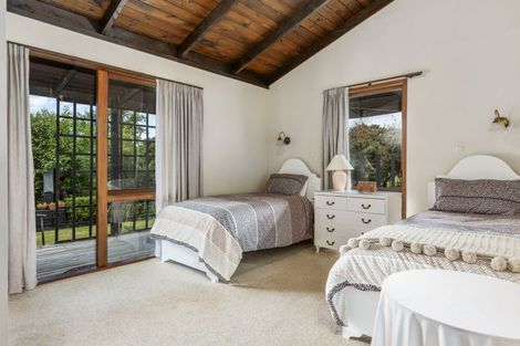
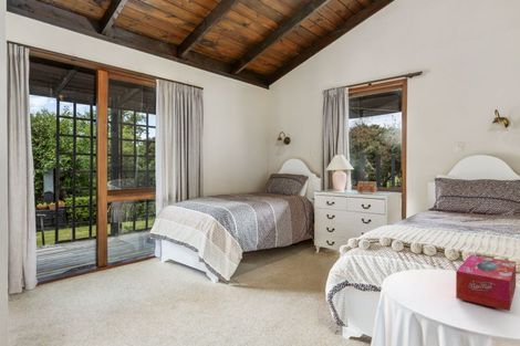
+ tissue box [455,254,517,312]
